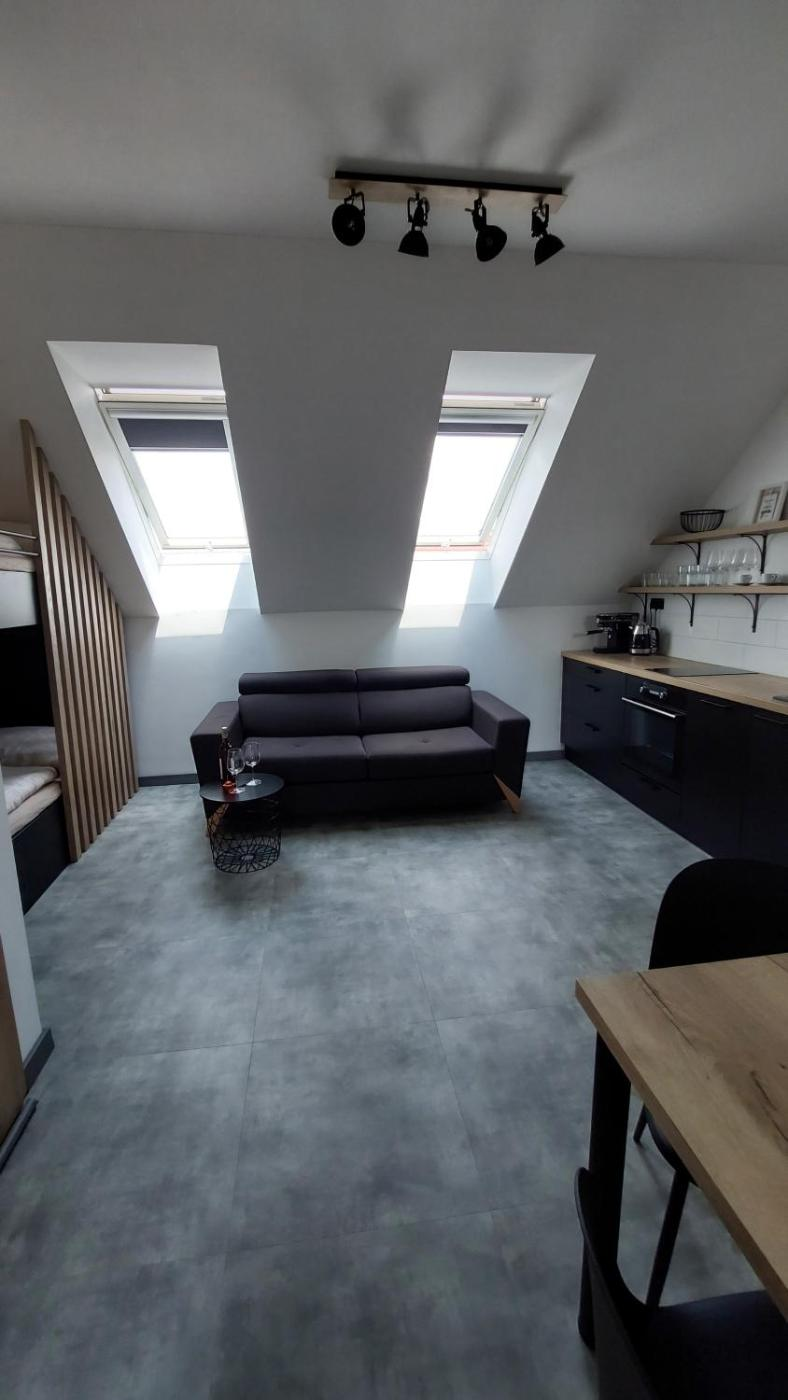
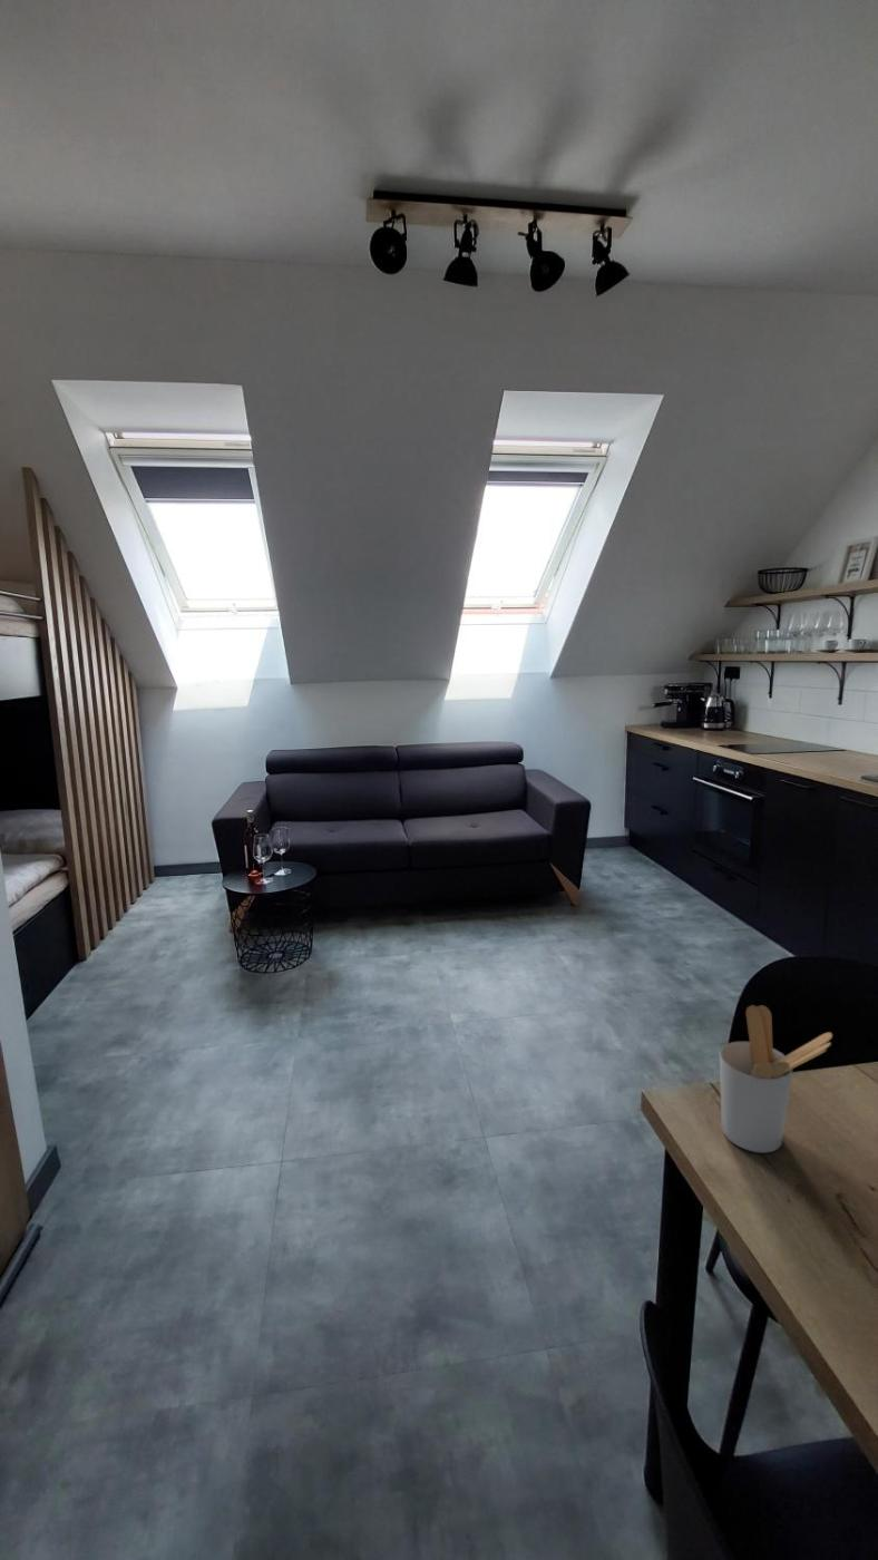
+ utensil holder [719,1004,833,1154]
